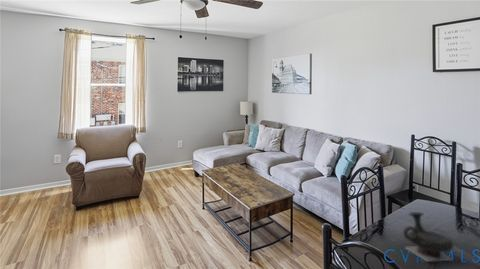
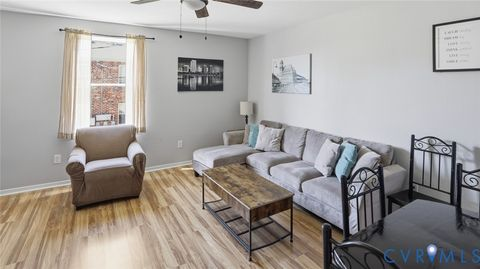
- teapot [402,211,454,263]
